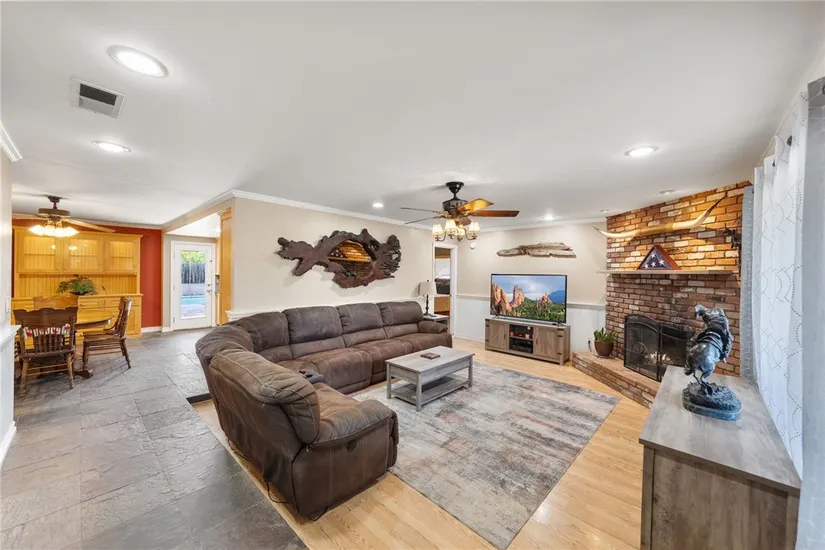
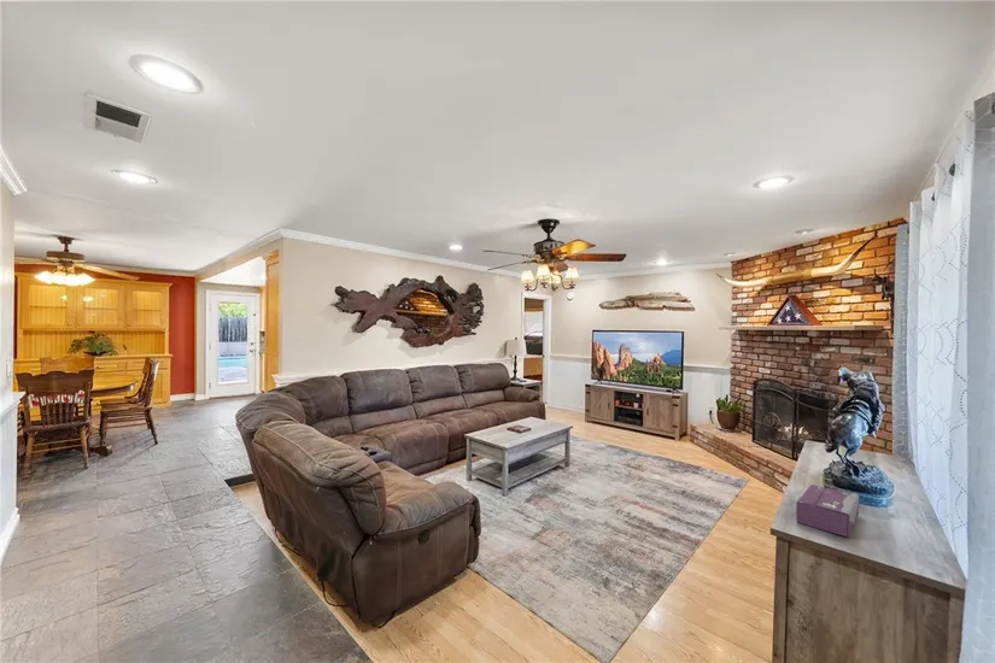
+ tissue box [795,483,860,539]
